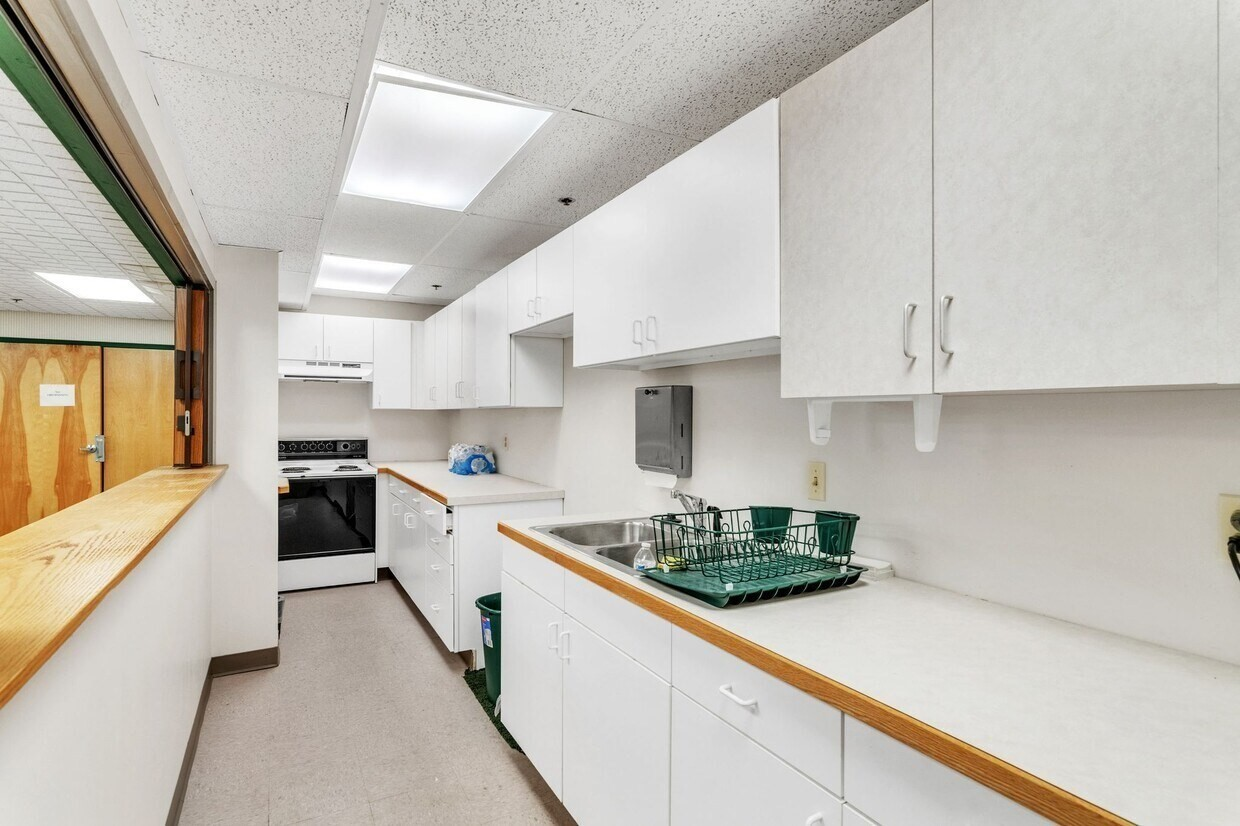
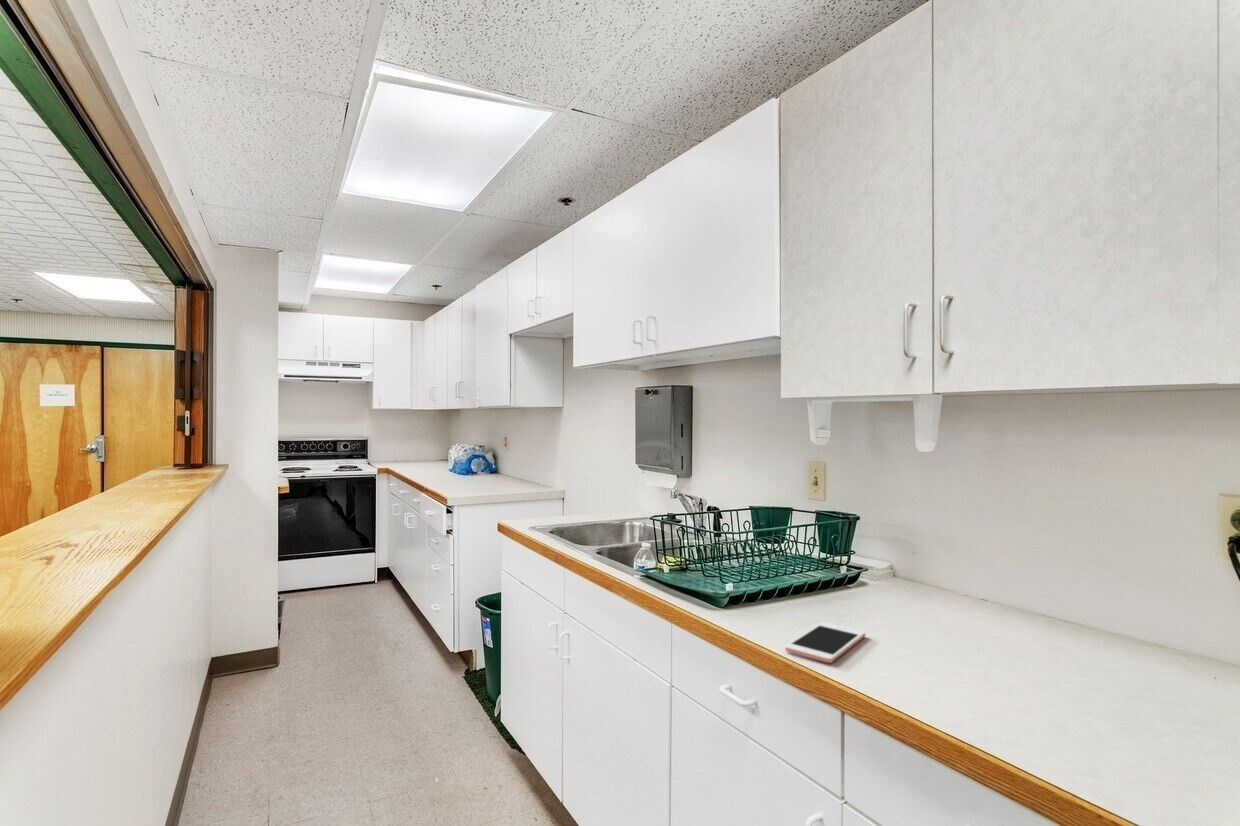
+ cell phone [784,621,866,664]
